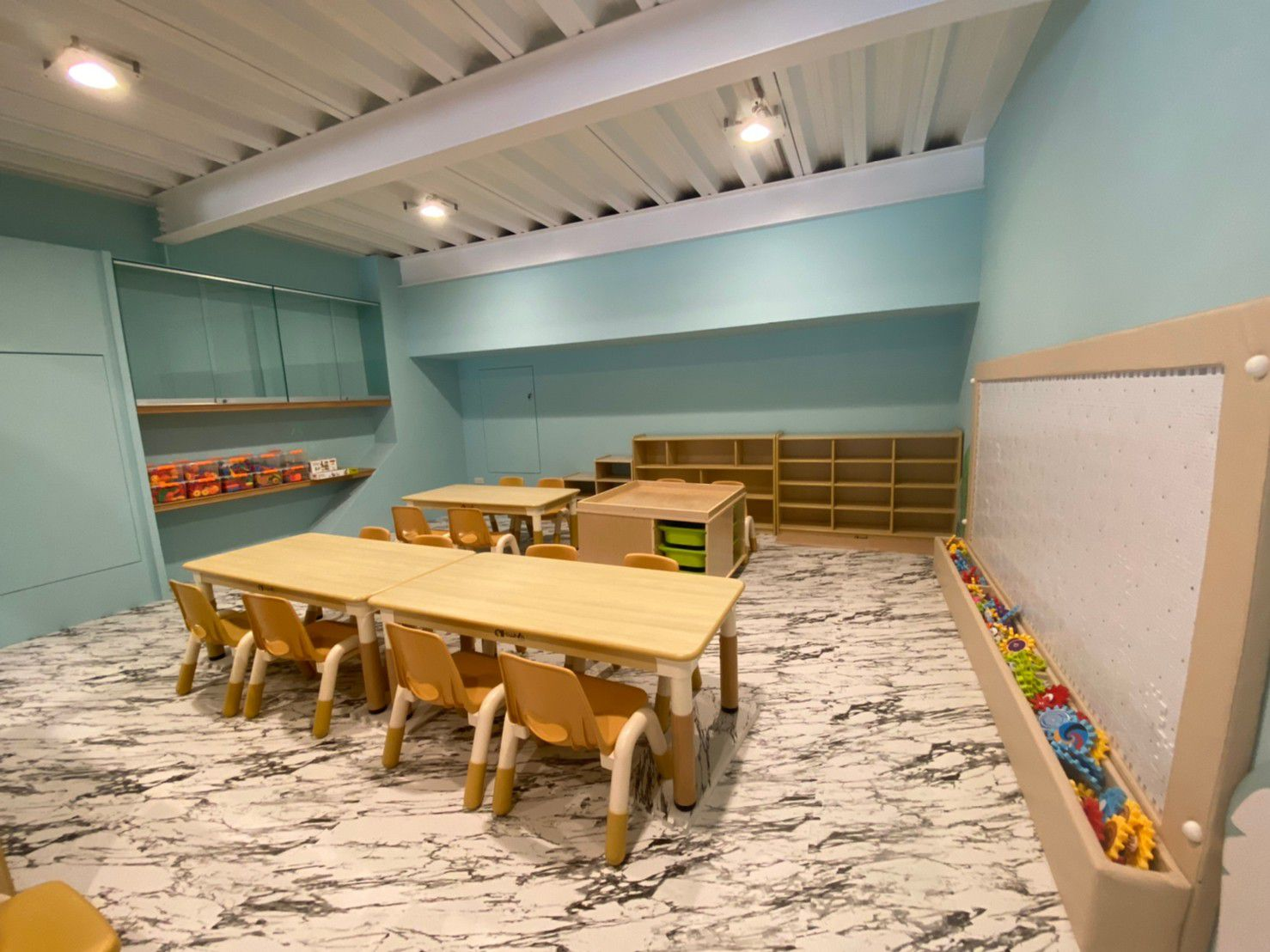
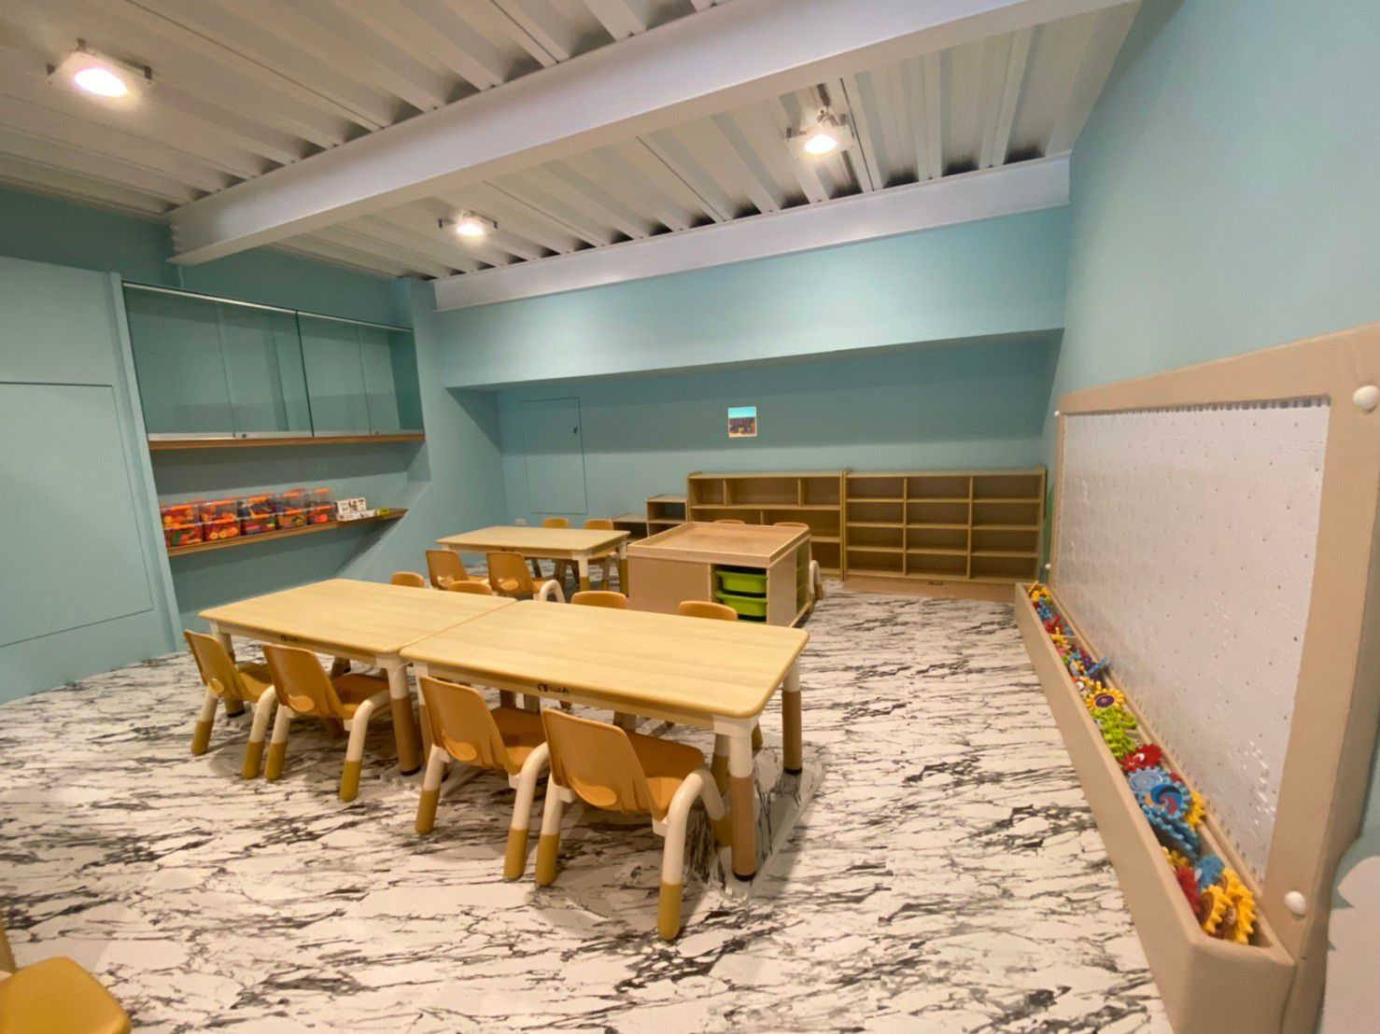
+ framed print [727,406,758,438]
